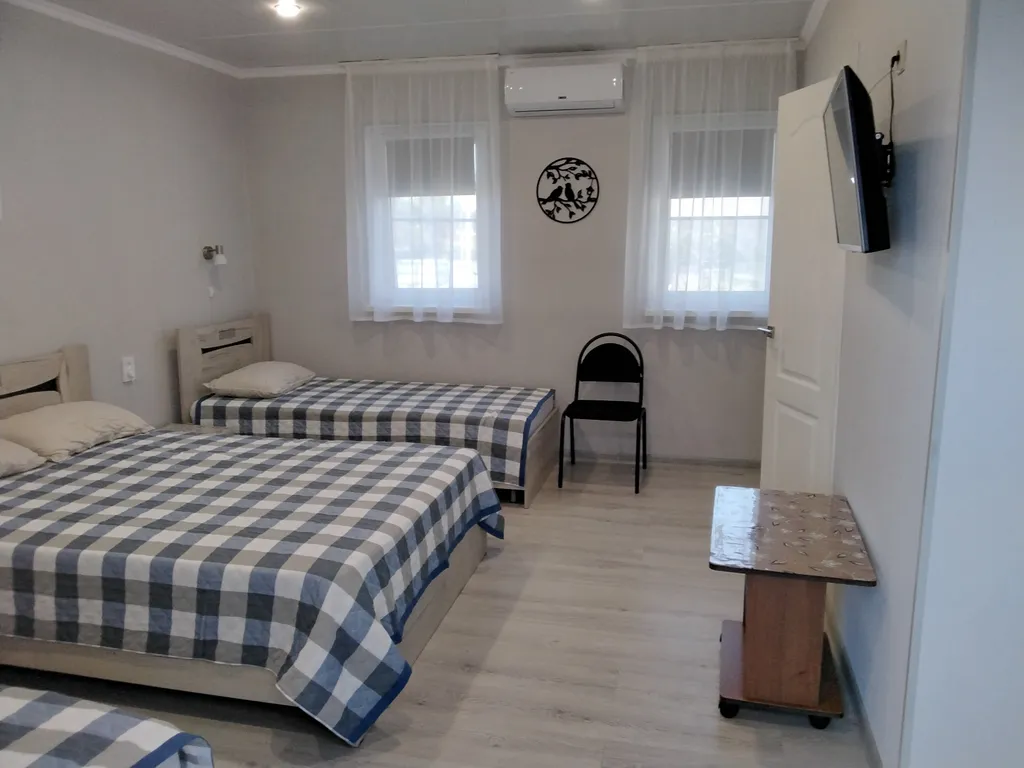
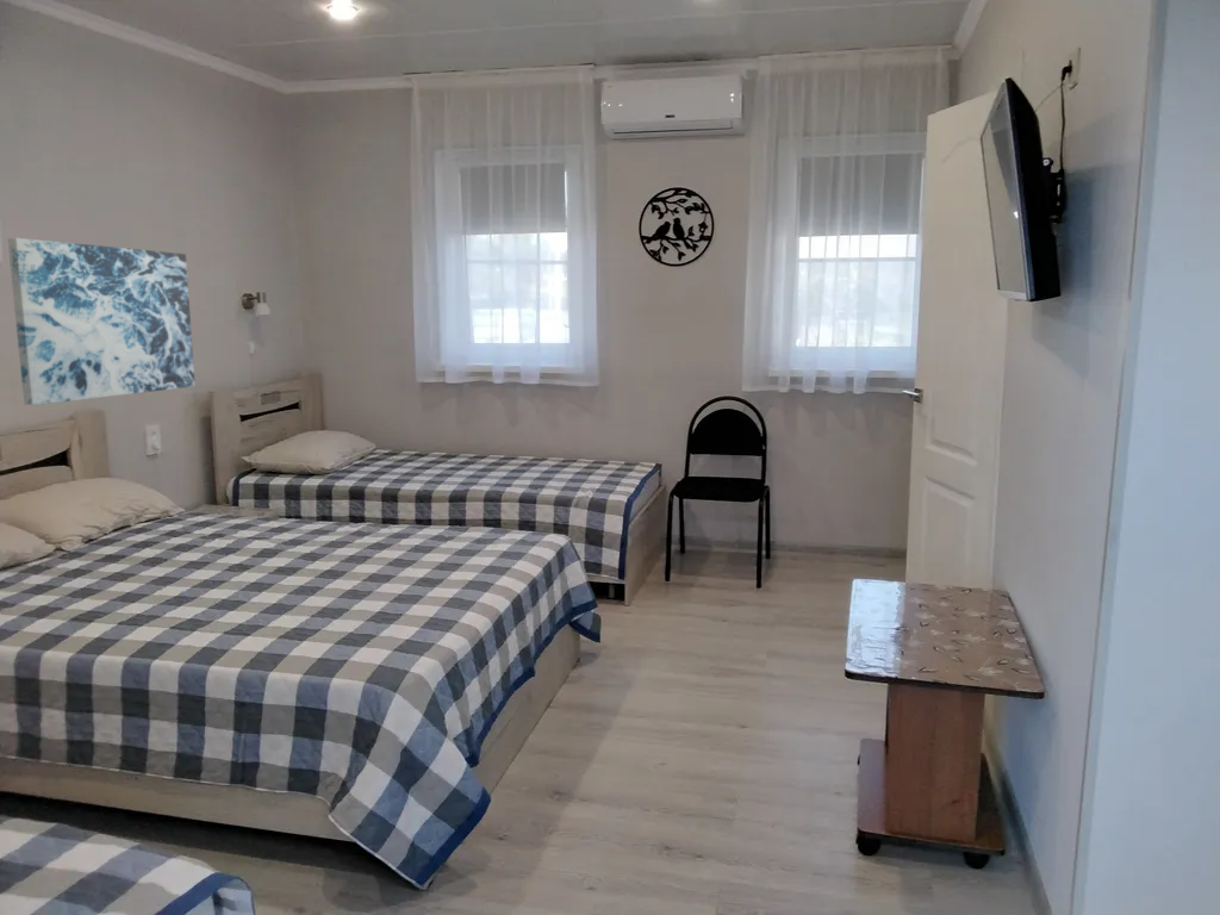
+ wall art [7,237,197,406]
